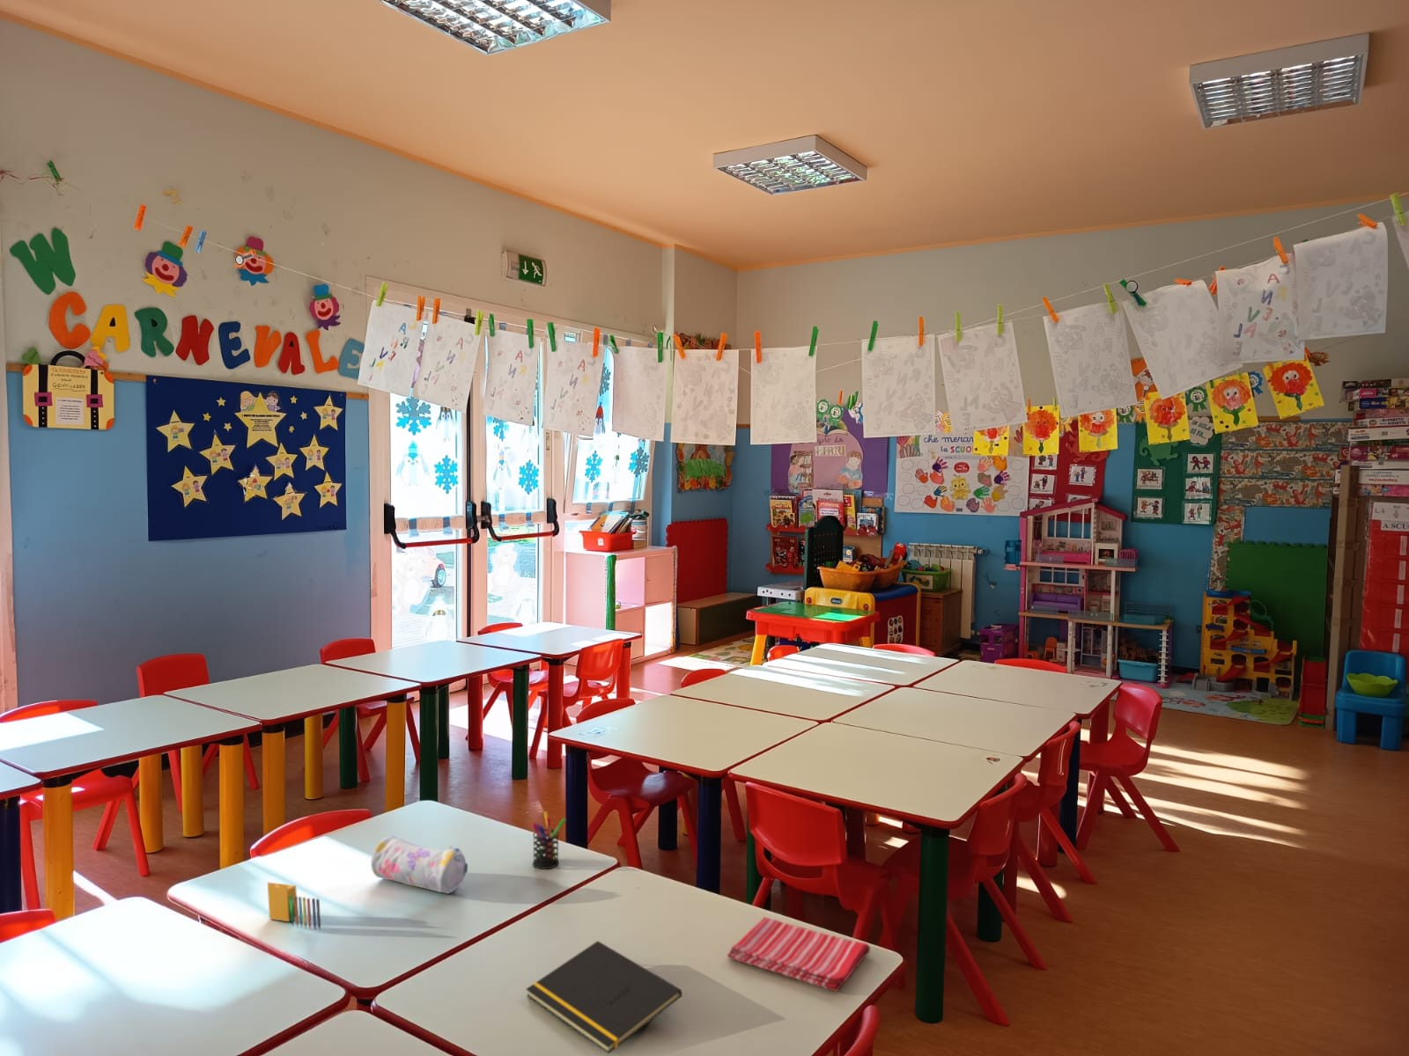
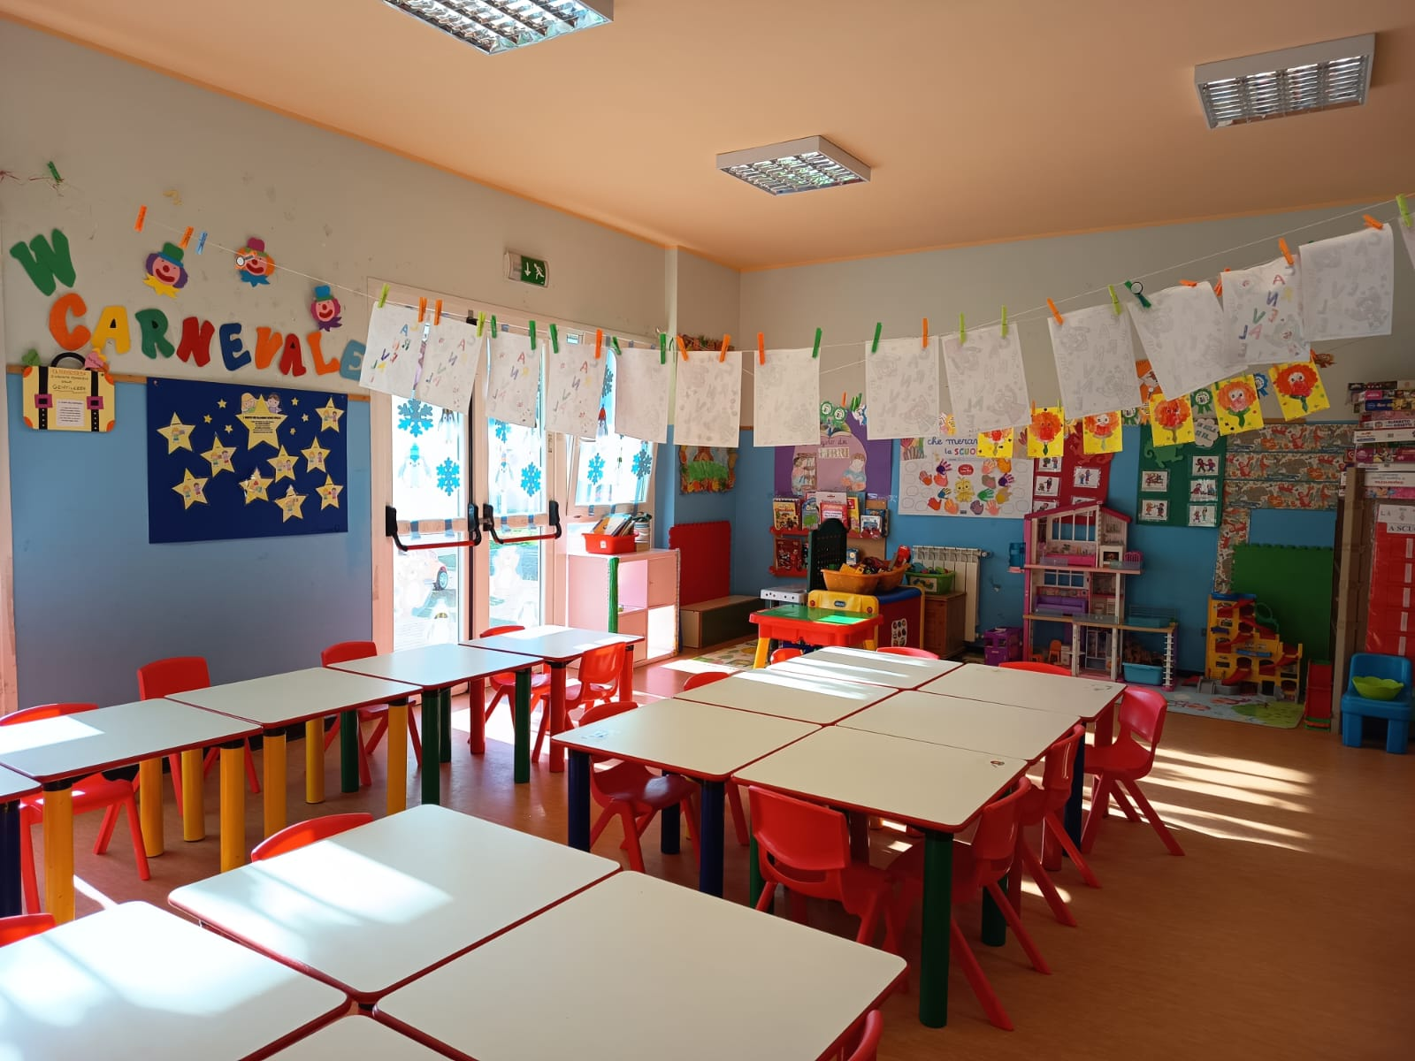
- notepad [525,940,683,1054]
- dish towel [727,916,871,993]
- crayon [267,882,322,931]
- pen holder [531,811,567,870]
- pencil case [369,834,468,894]
